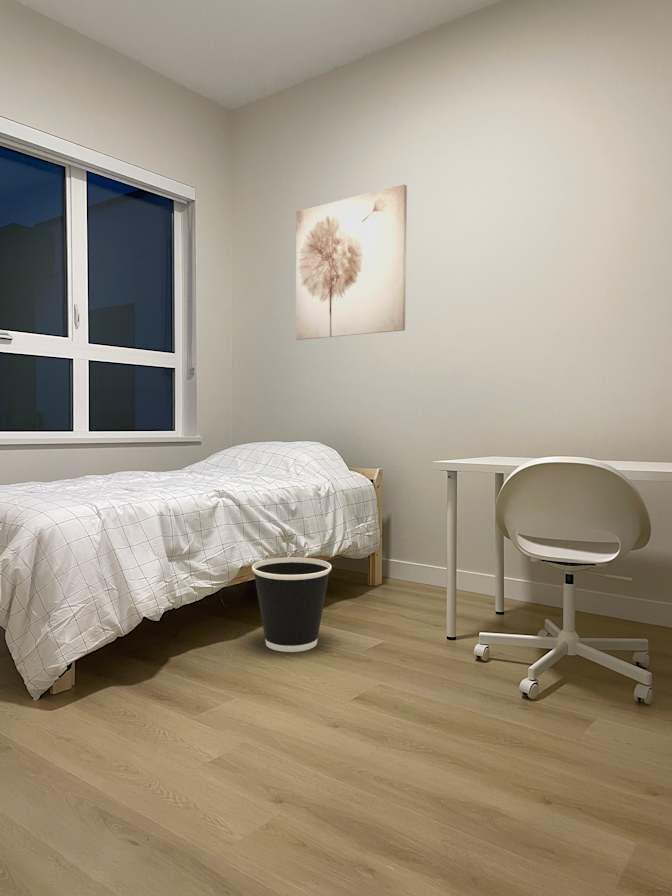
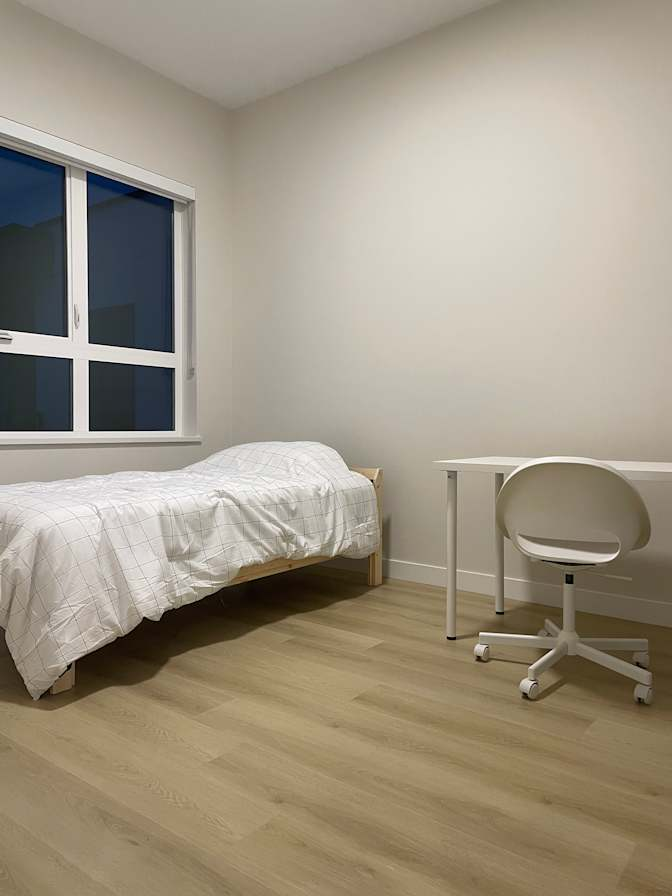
- wastebasket [251,556,332,653]
- wall art [295,184,408,341]
